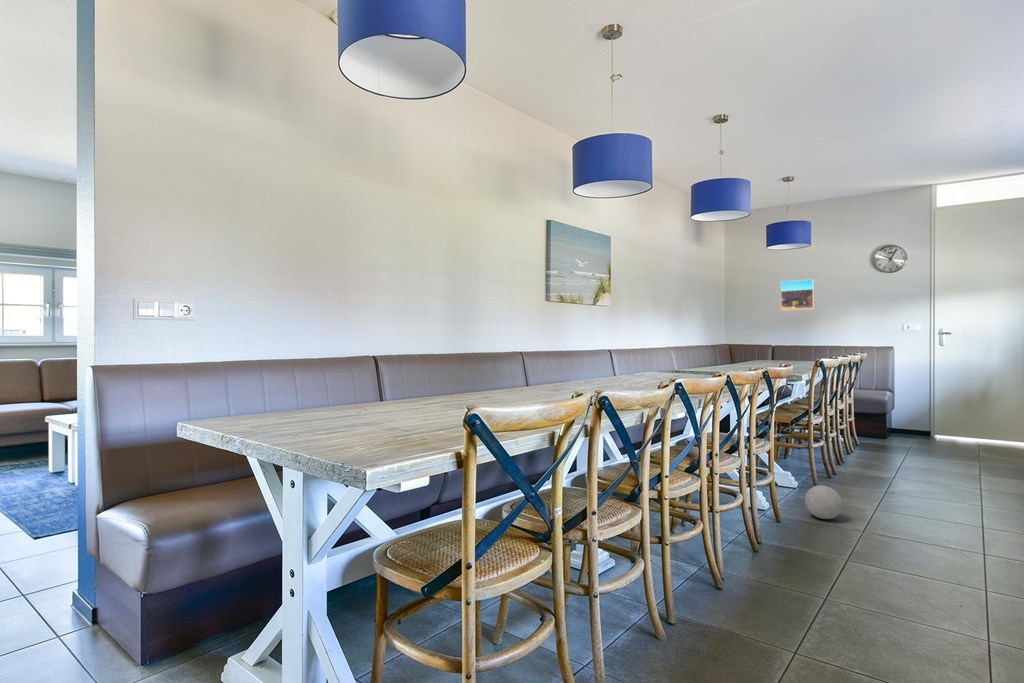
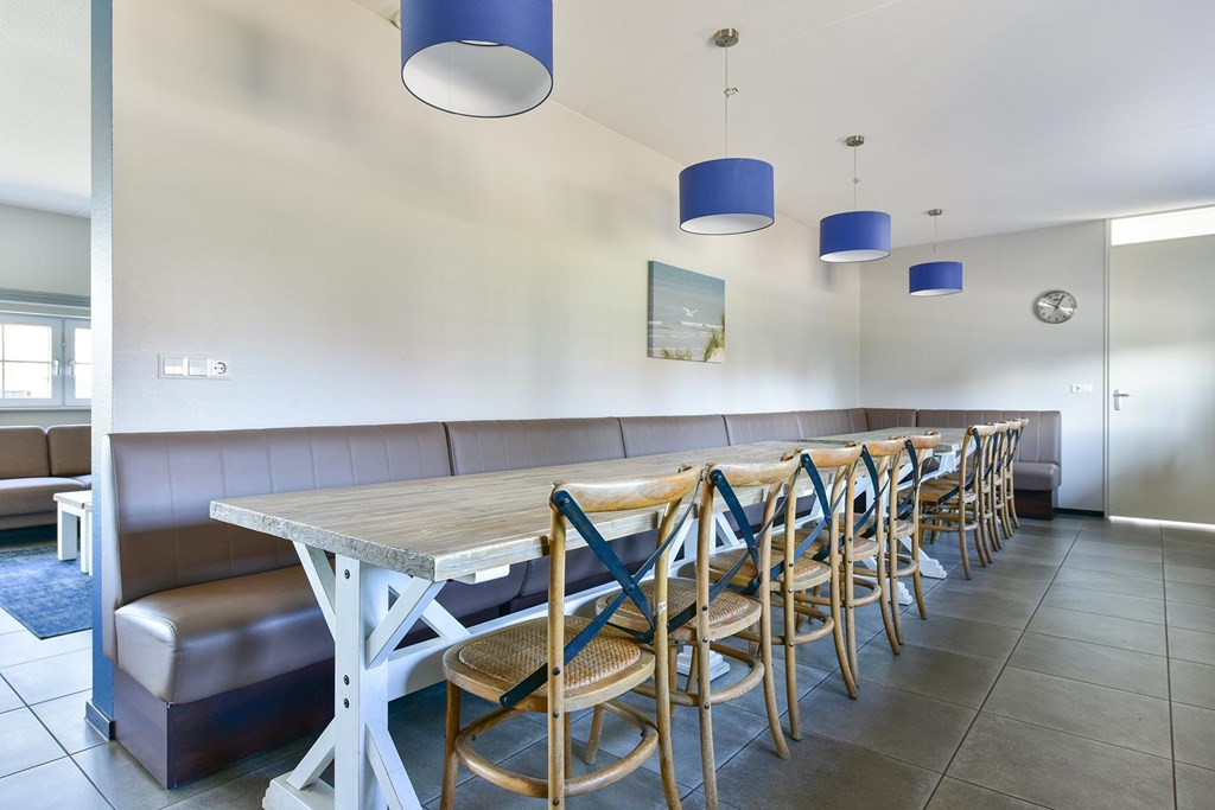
- ball [804,484,843,520]
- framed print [780,278,815,312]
